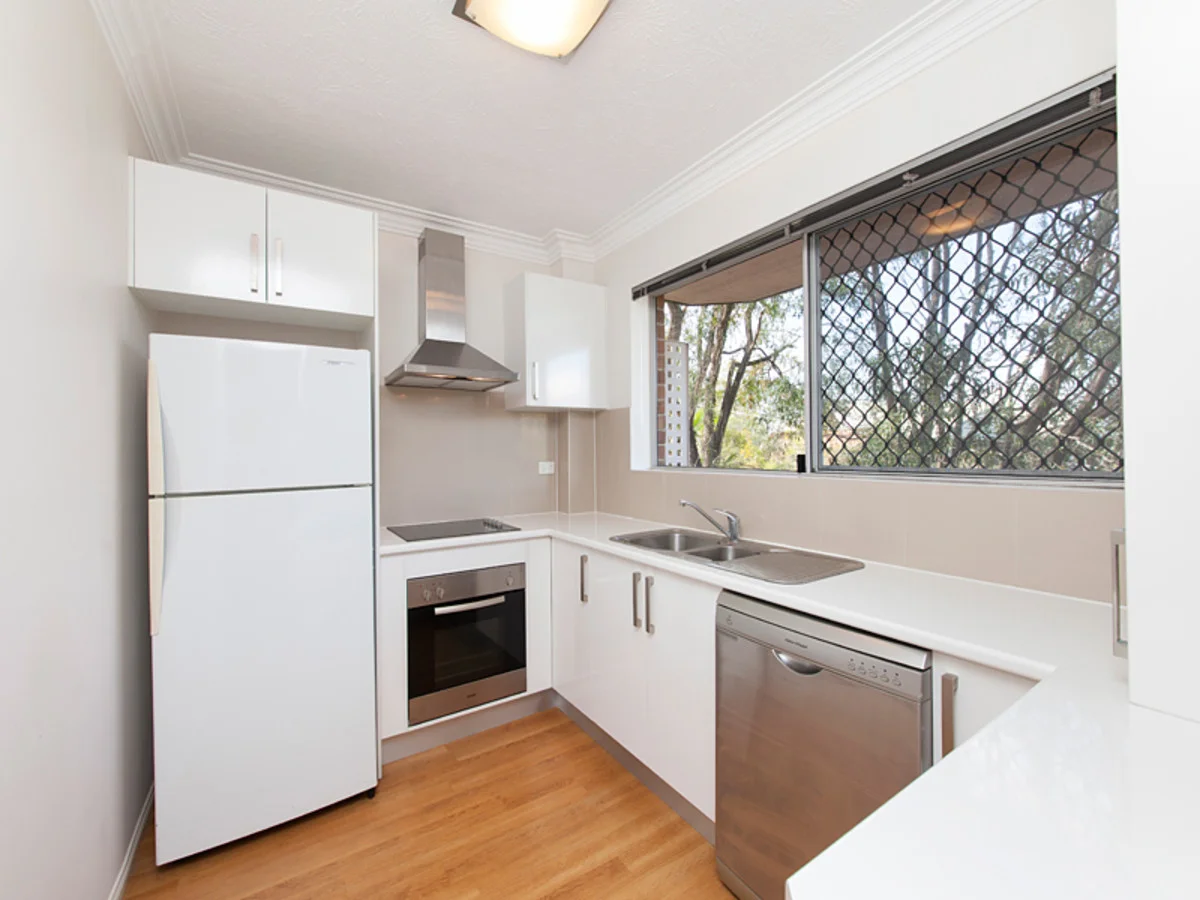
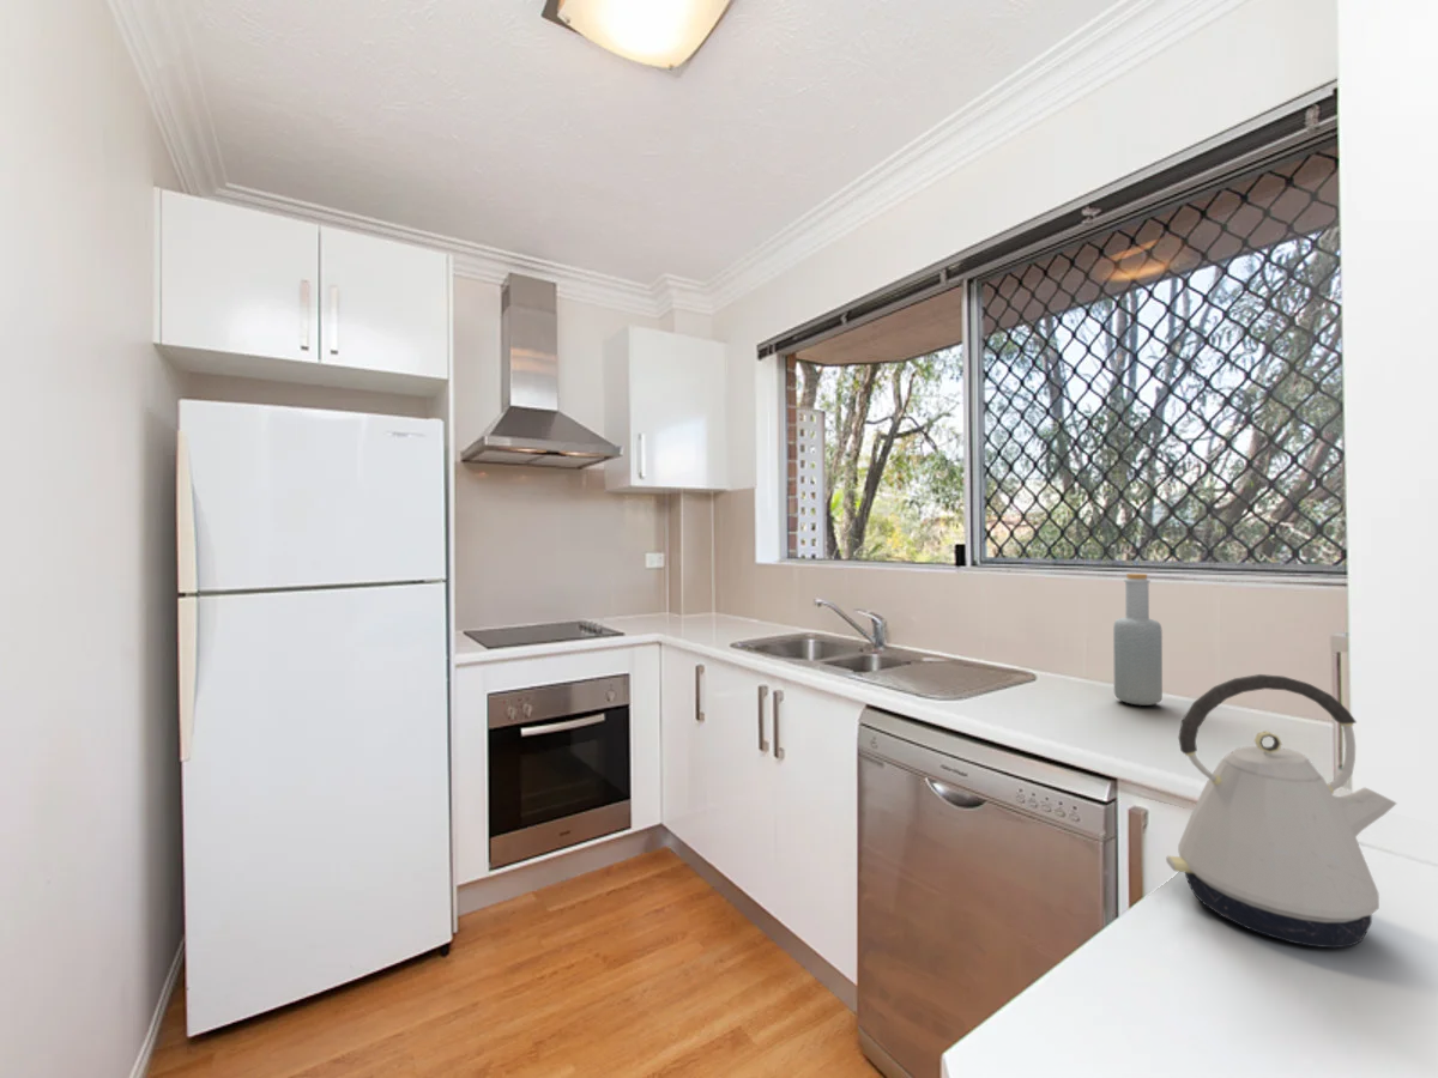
+ bottle [1112,573,1164,707]
+ kettle [1165,673,1398,949]
